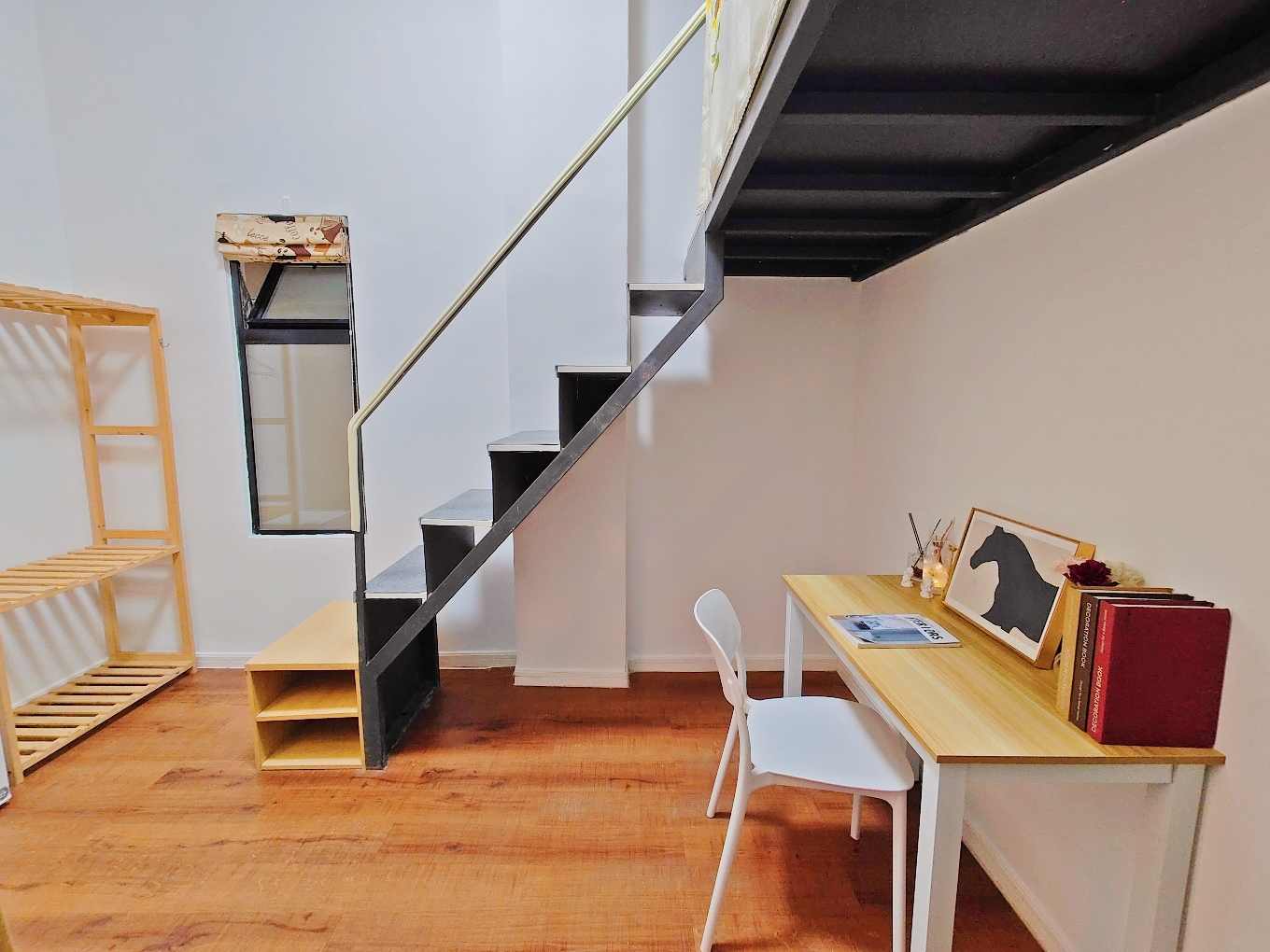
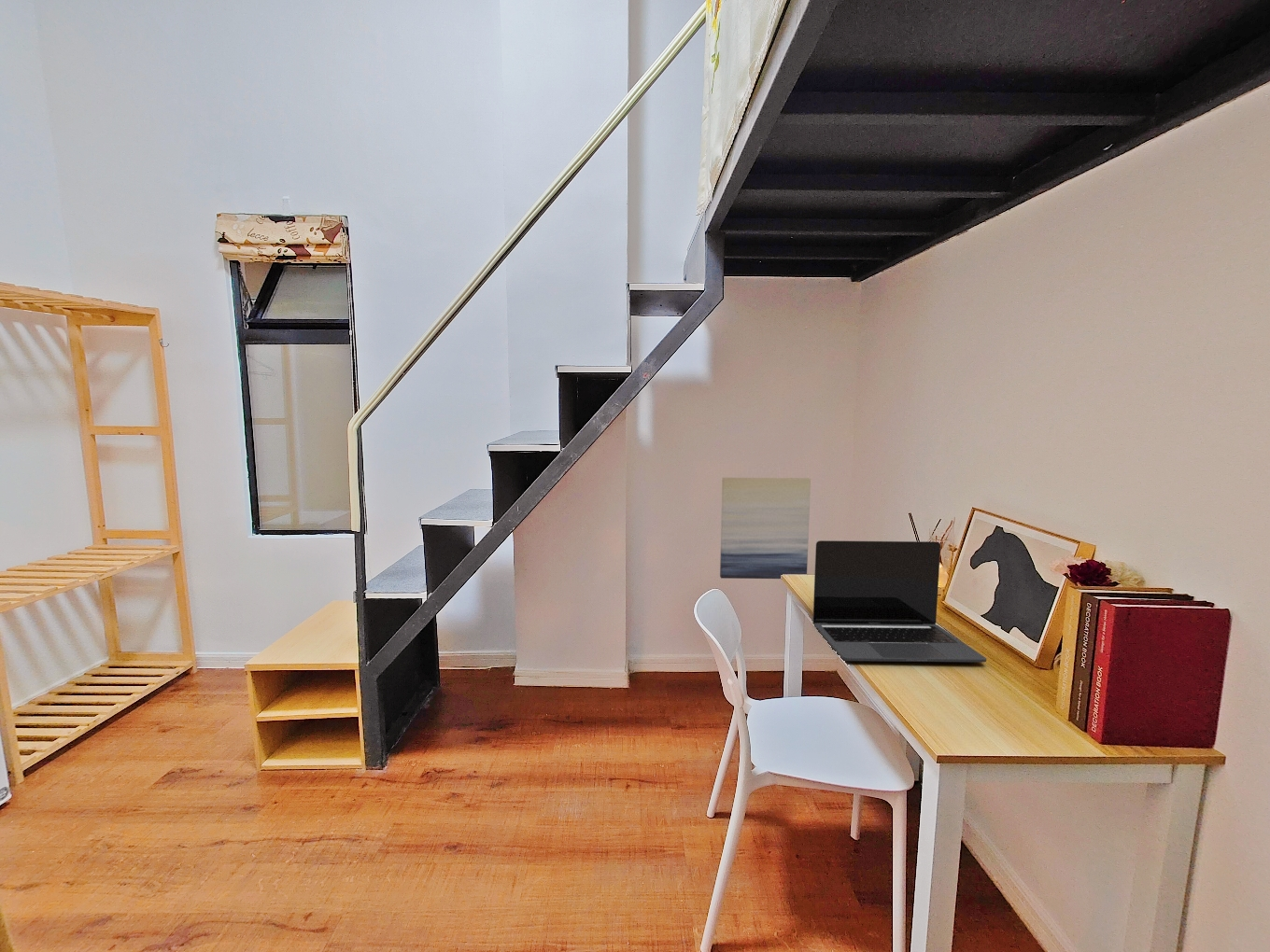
+ laptop [812,539,987,663]
+ wall art [719,477,811,580]
